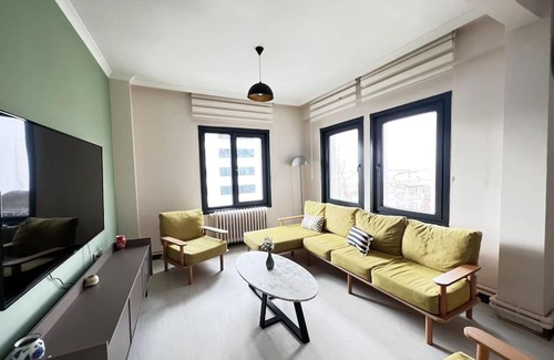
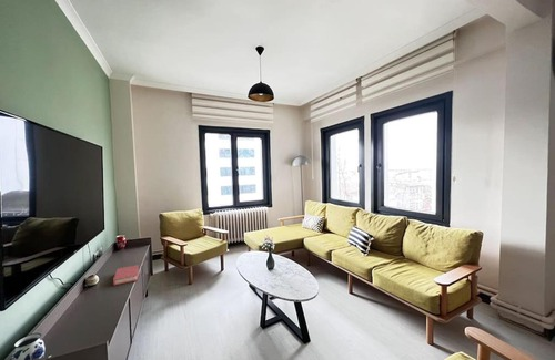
+ book [112,264,140,287]
